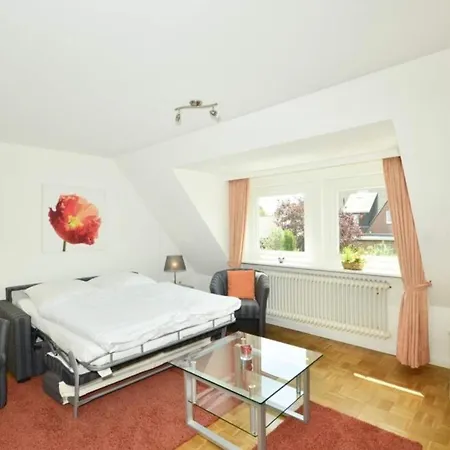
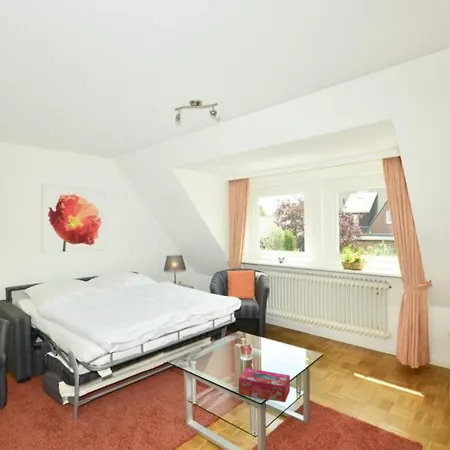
+ tissue box [238,367,291,403]
